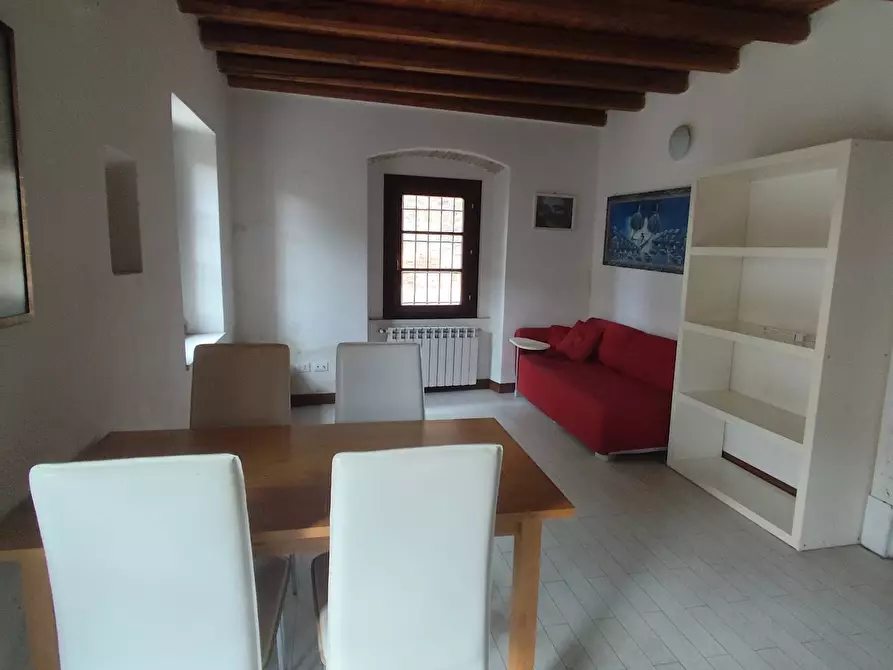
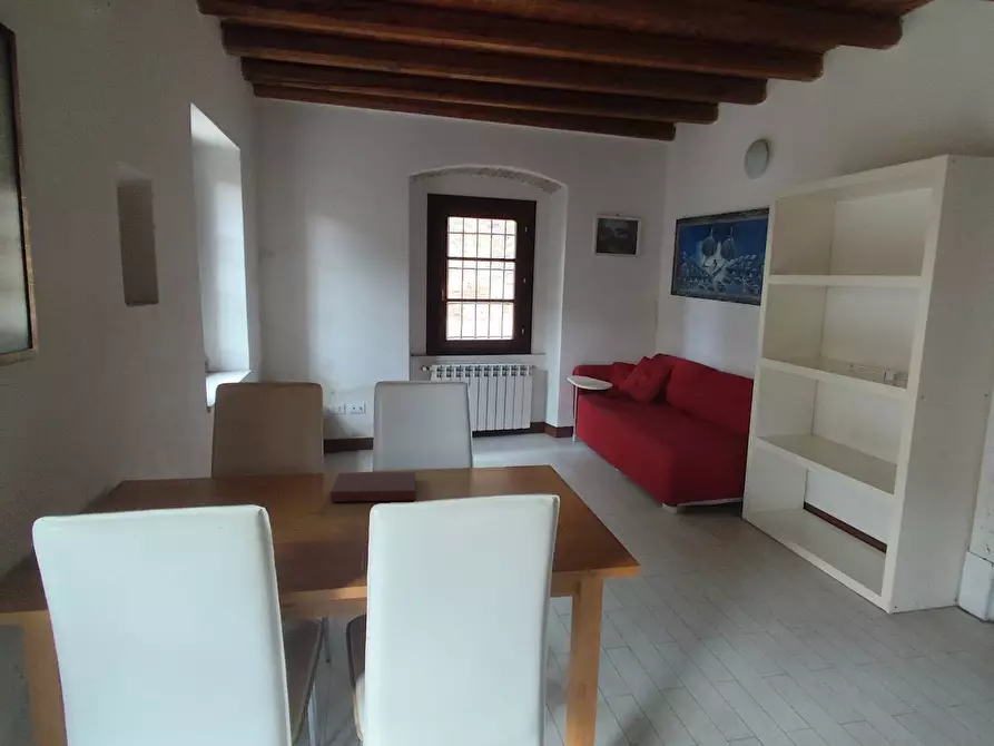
+ notebook [329,471,416,503]
